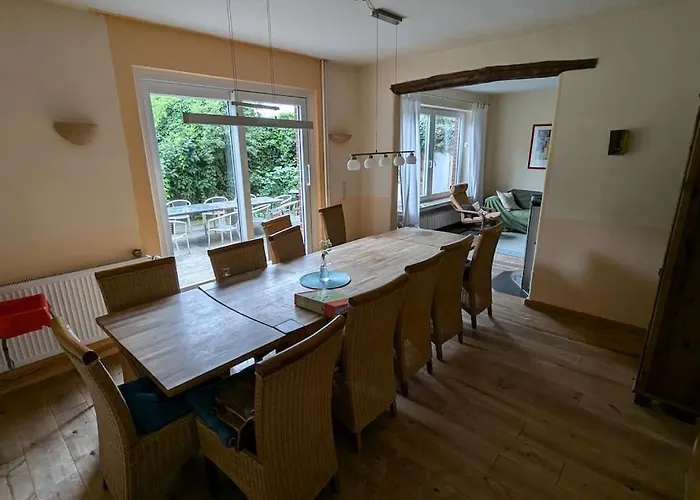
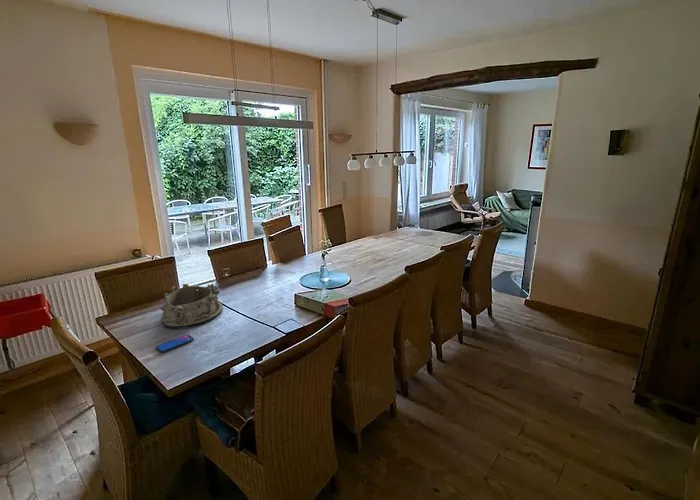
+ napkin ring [160,283,224,329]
+ smartphone [155,334,195,353]
